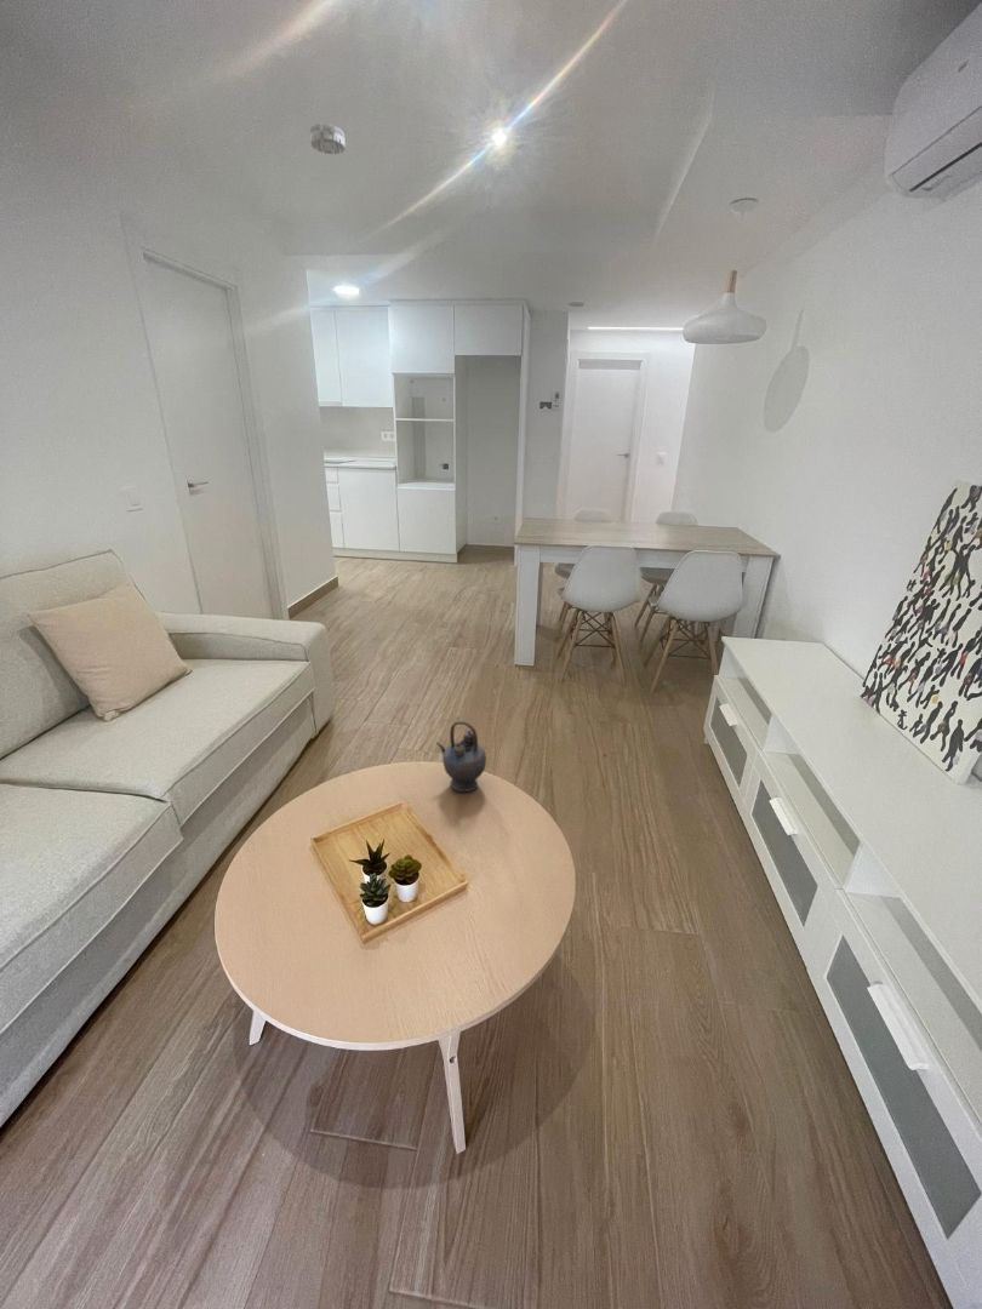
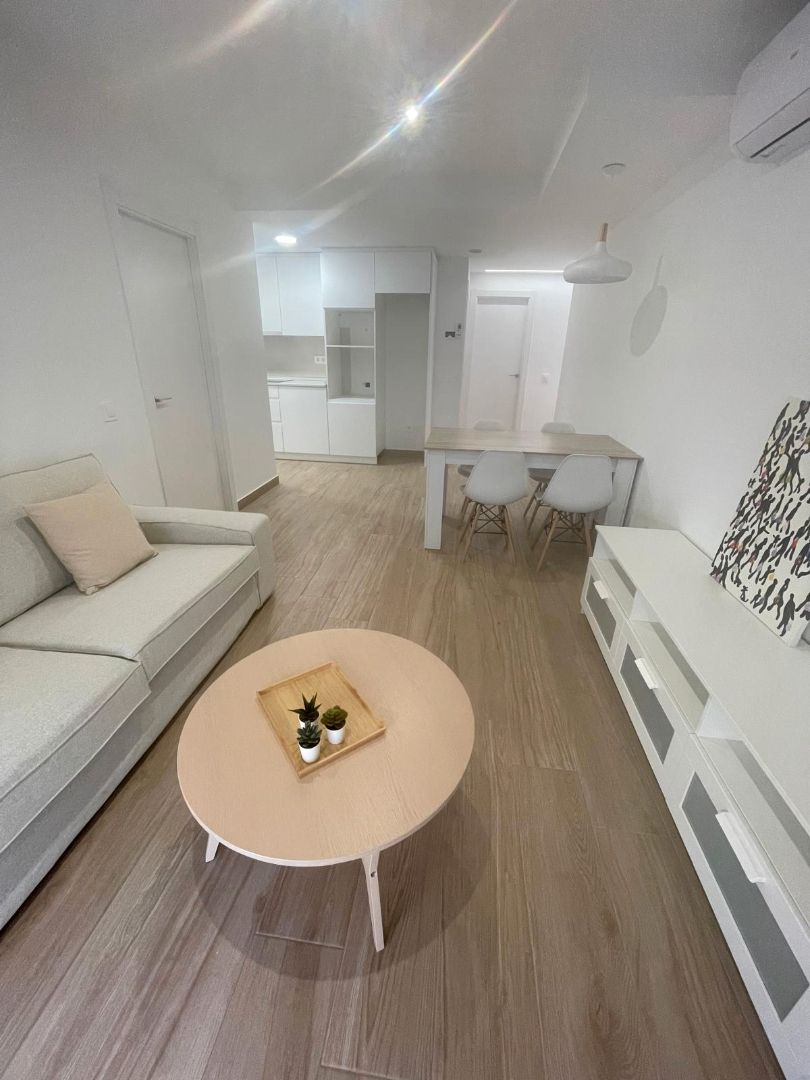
- teapot [435,720,487,793]
- smoke detector [308,121,347,155]
